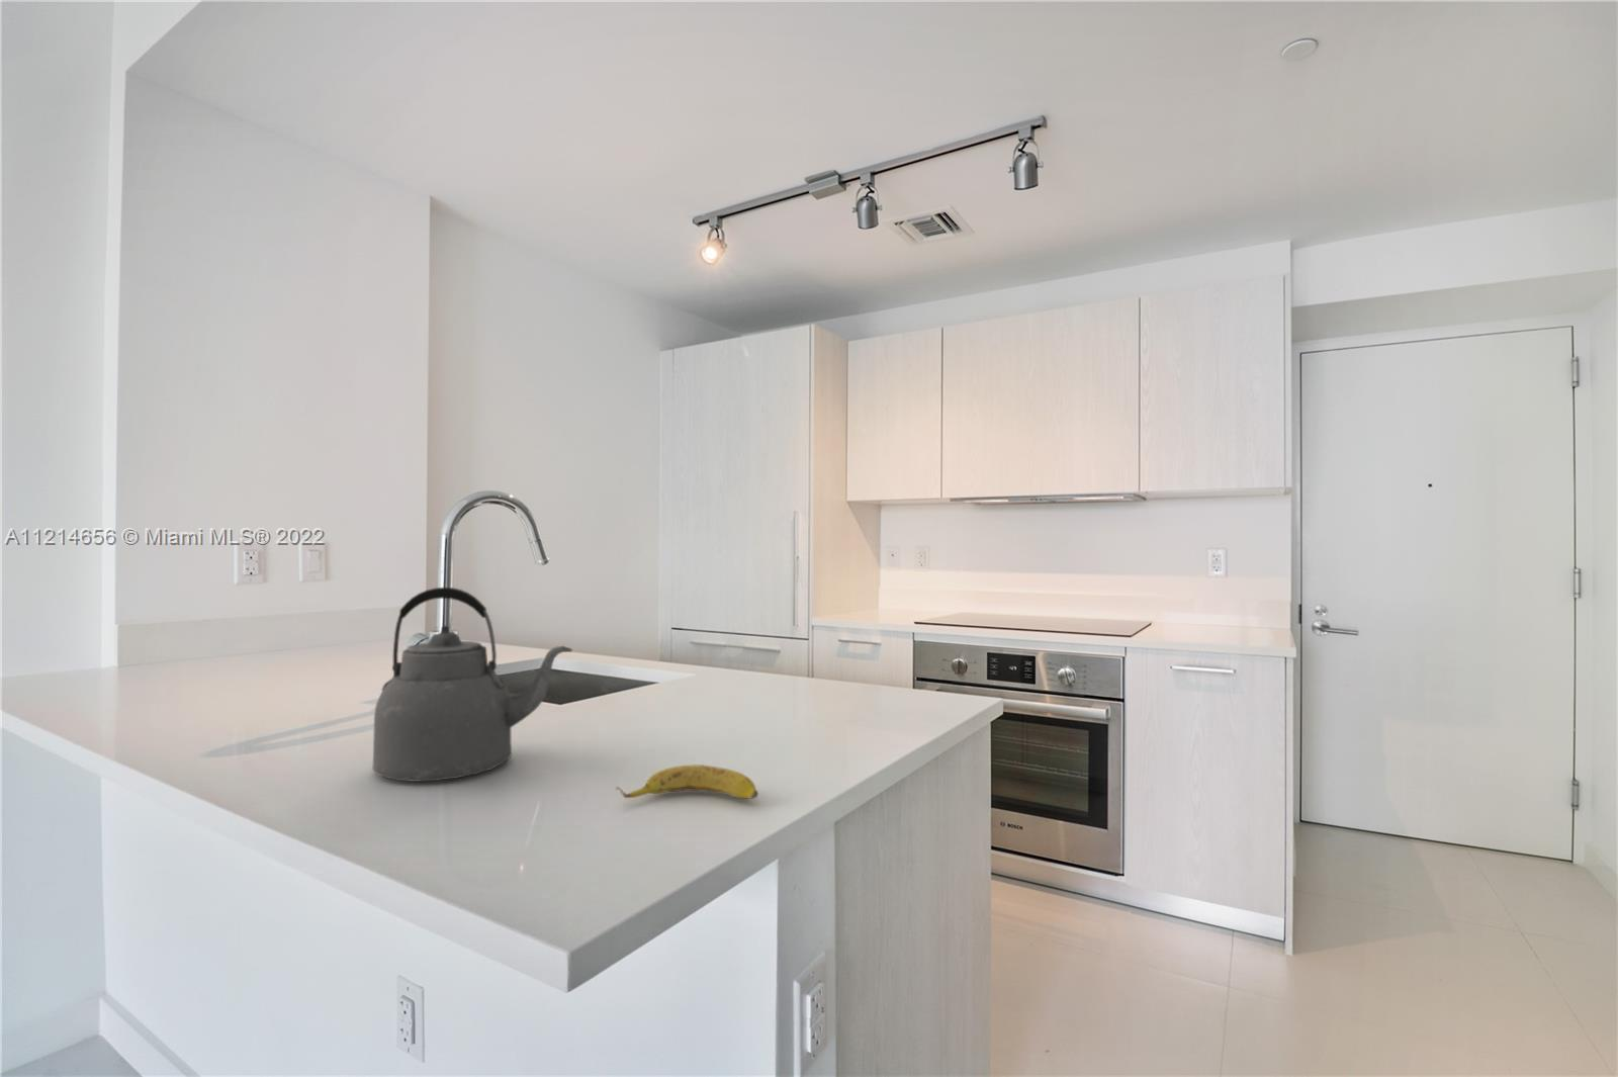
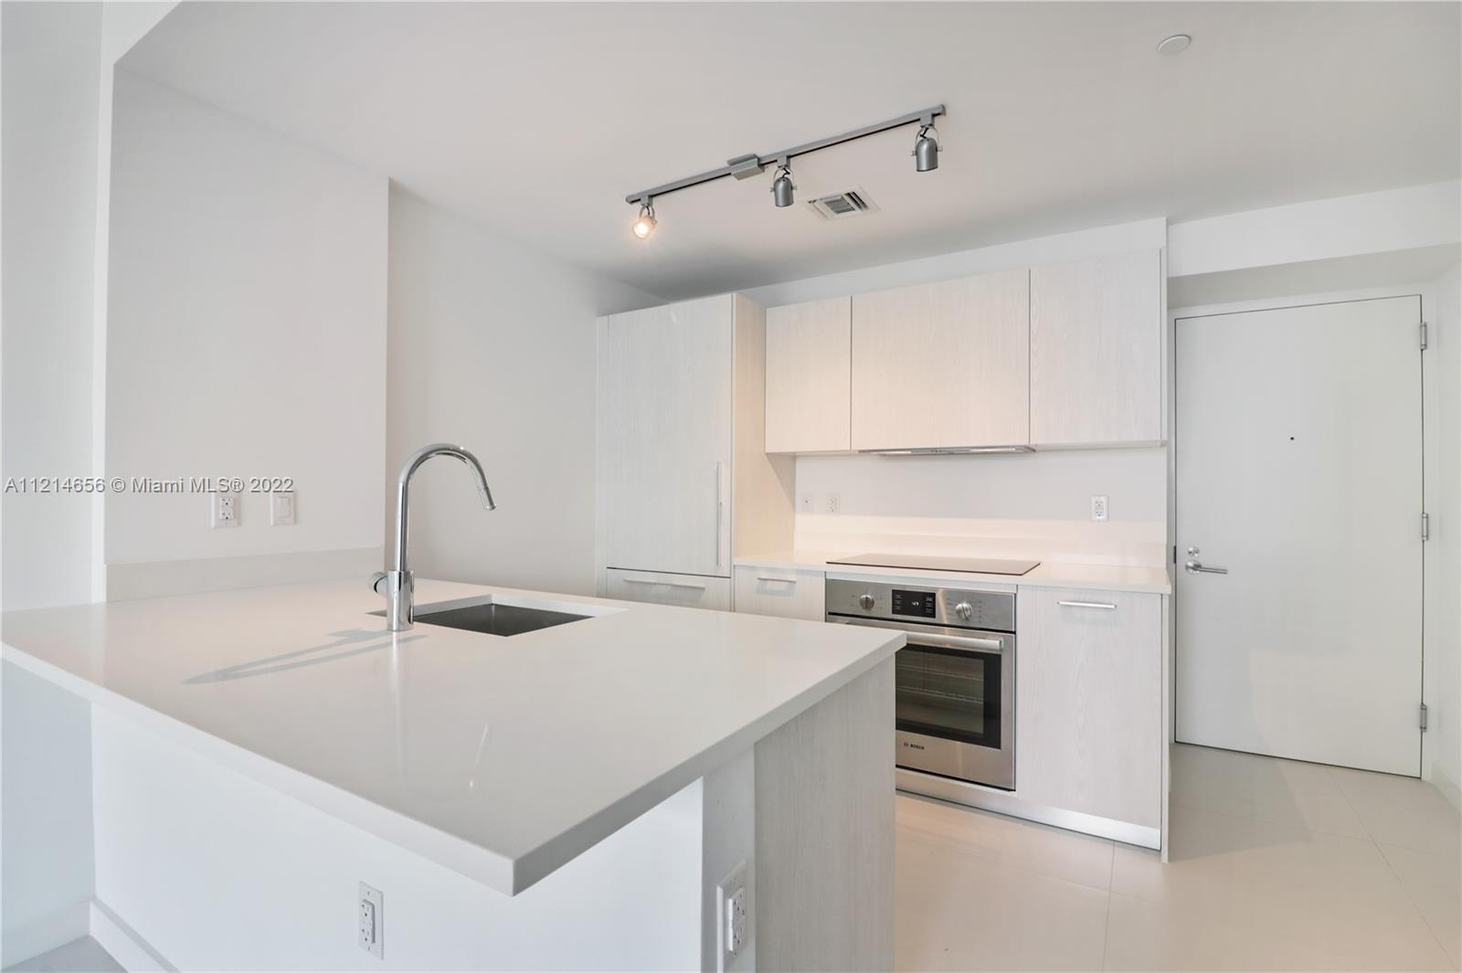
- kettle [371,587,573,783]
- banana [614,764,760,799]
